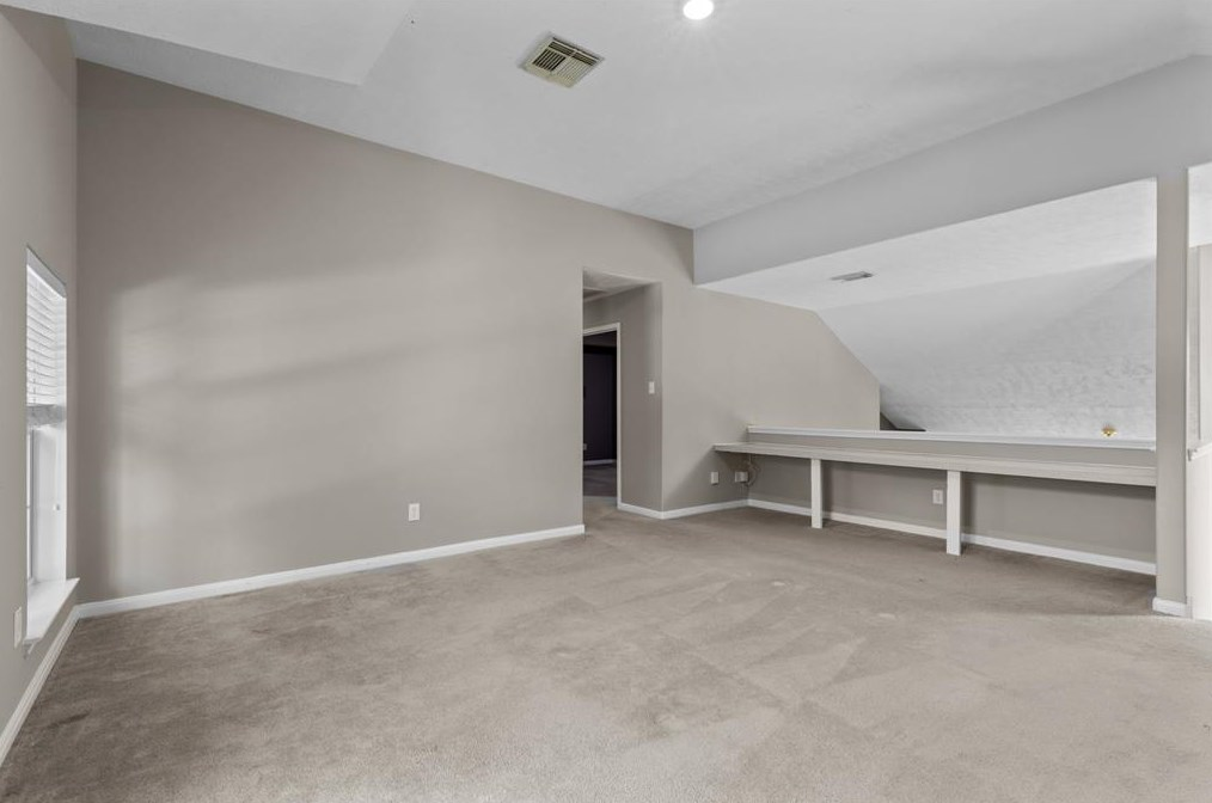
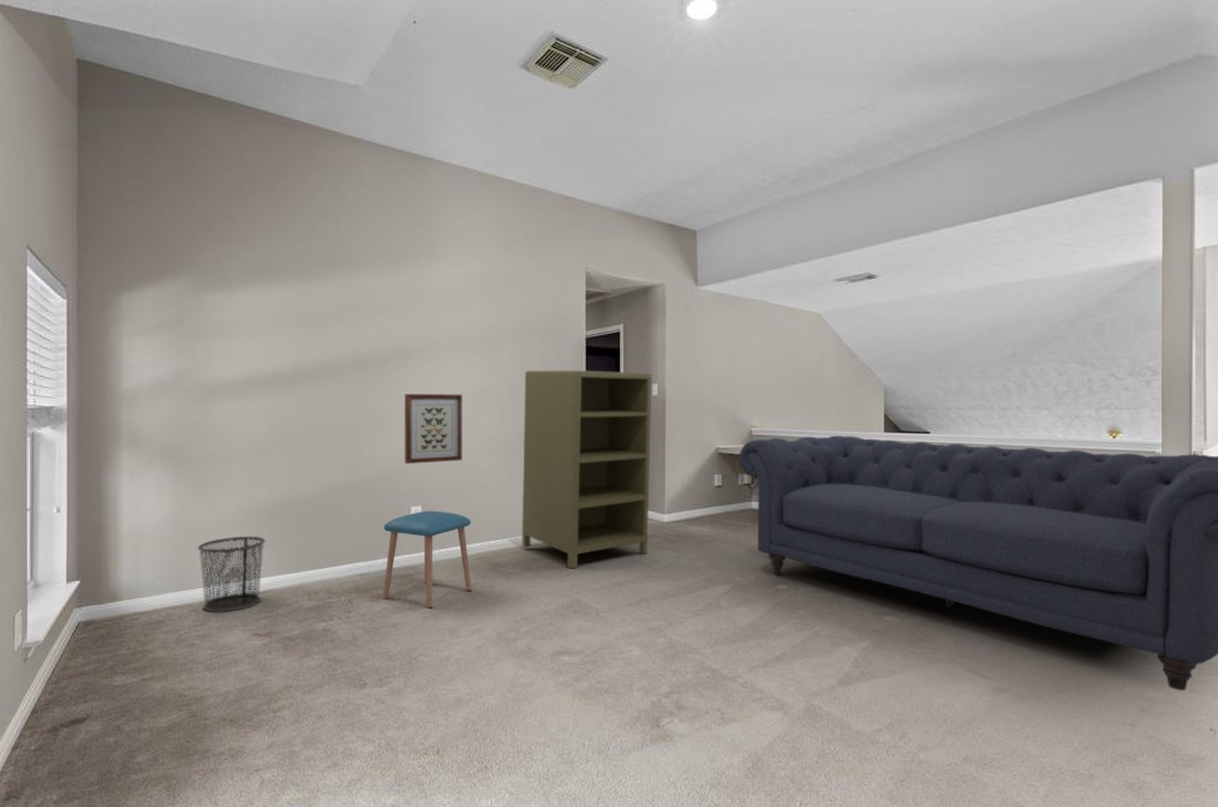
+ waste bin [197,536,267,612]
+ wall art [404,393,464,465]
+ stool [382,510,472,610]
+ sofa [738,435,1218,692]
+ bookcase [521,370,652,569]
